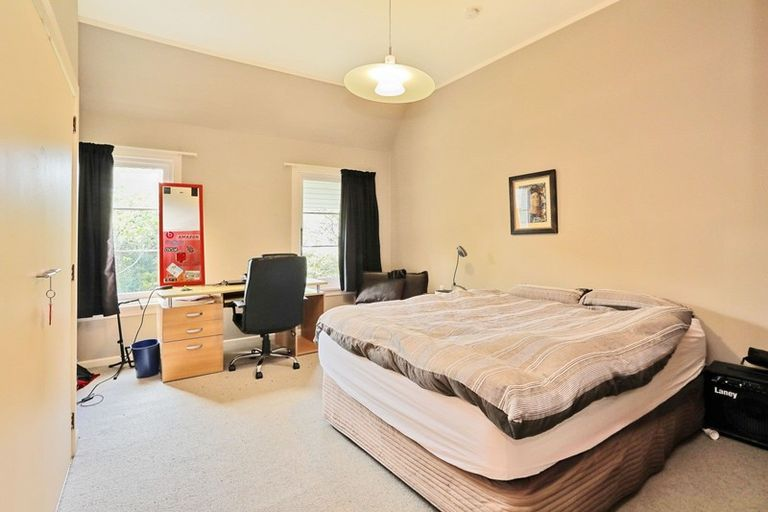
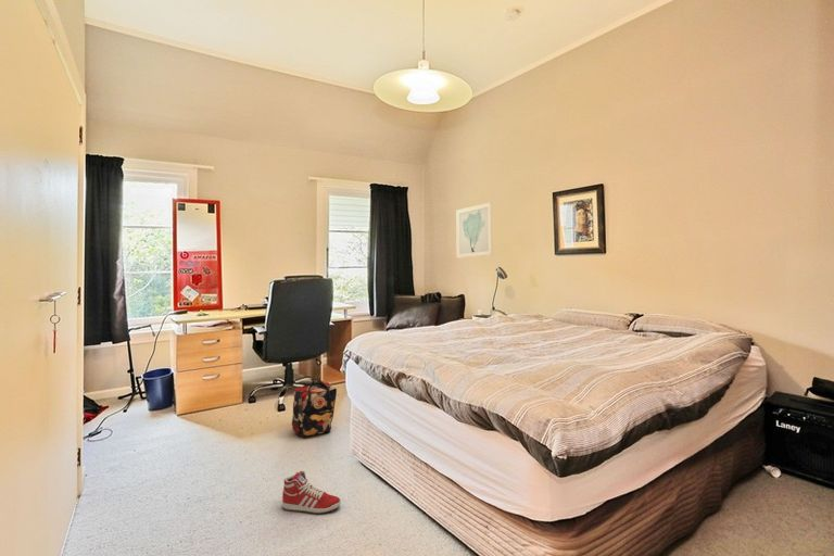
+ sneaker [281,470,342,515]
+ backpack [291,379,338,438]
+ wall art [455,201,493,260]
